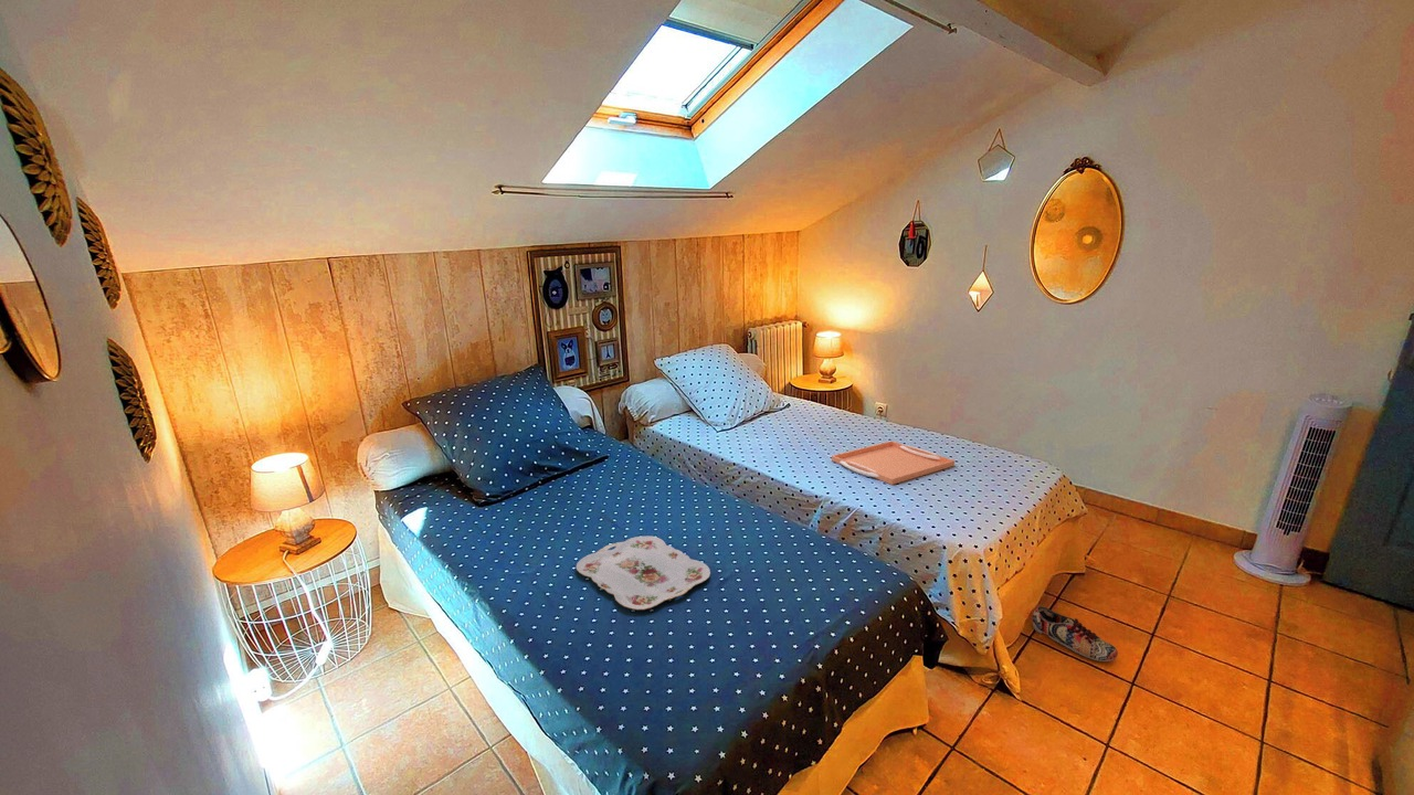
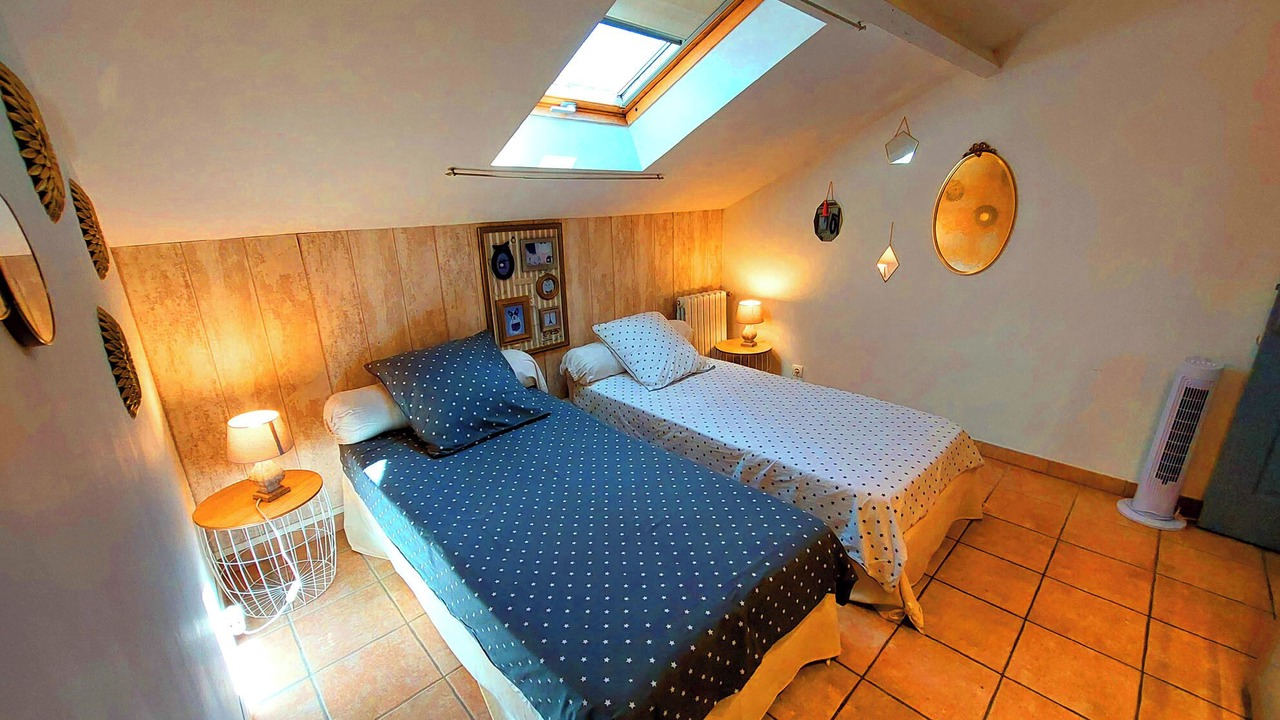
- serving tray [831,439,956,486]
- shoe [1032,605,1119,662]
- serving tray [574,534,711,611]
